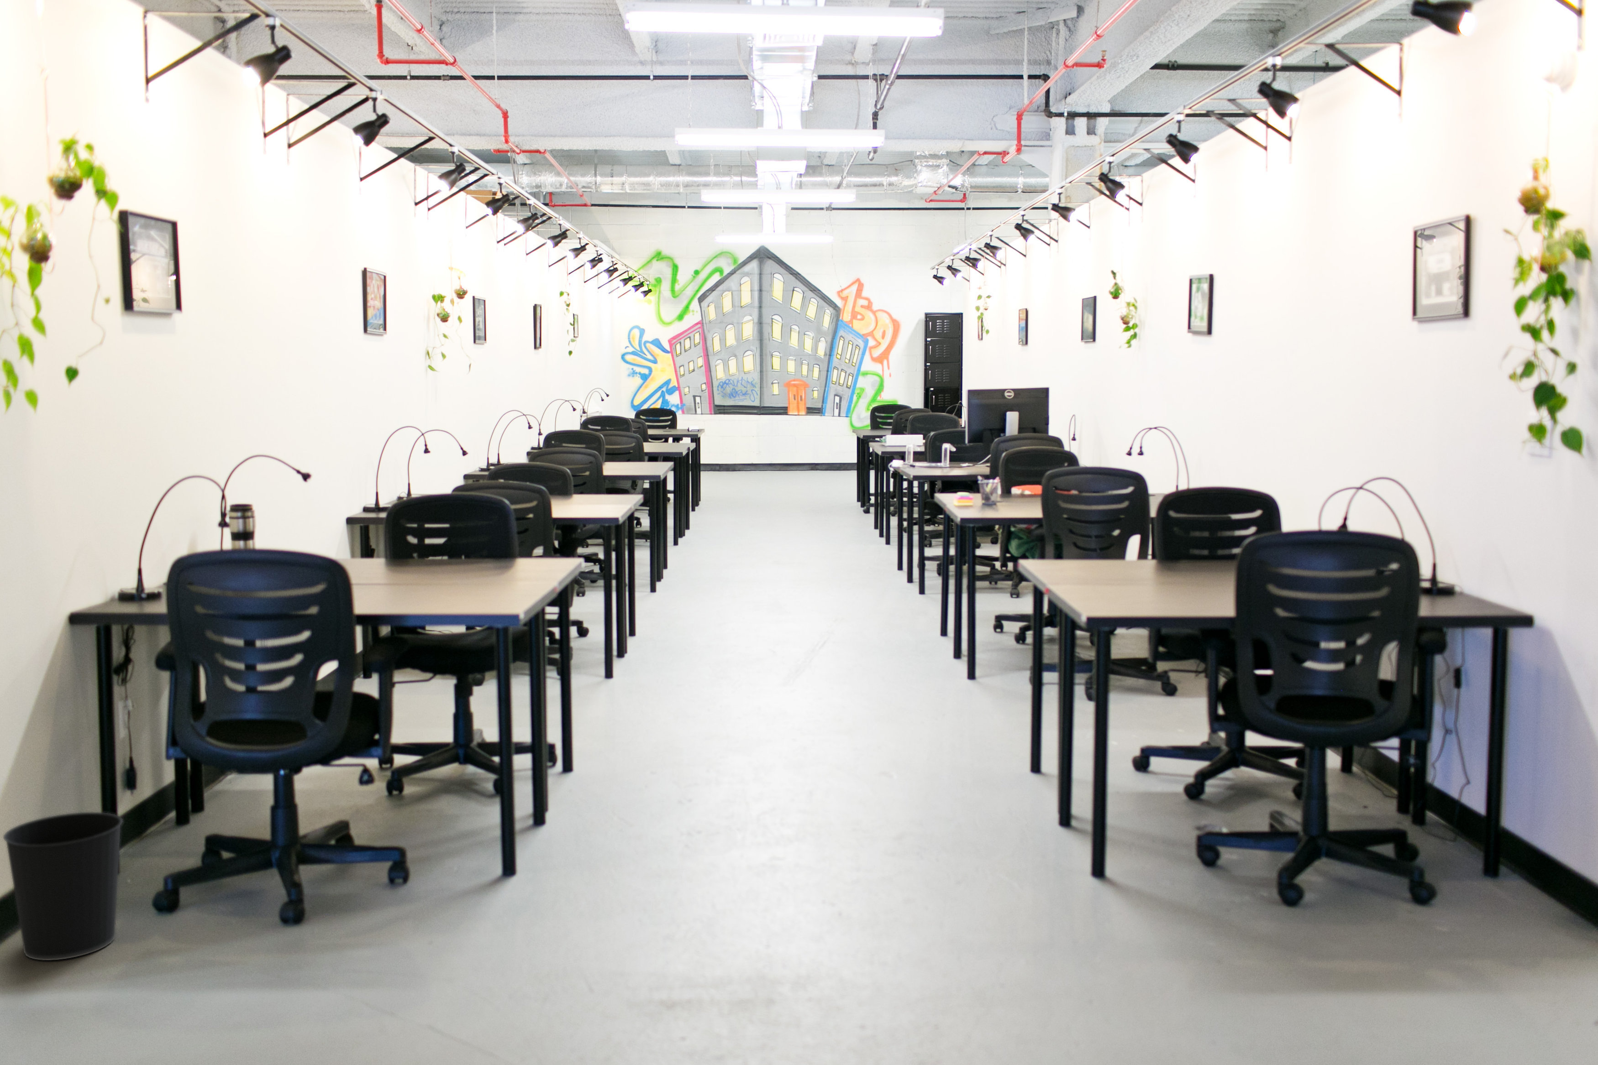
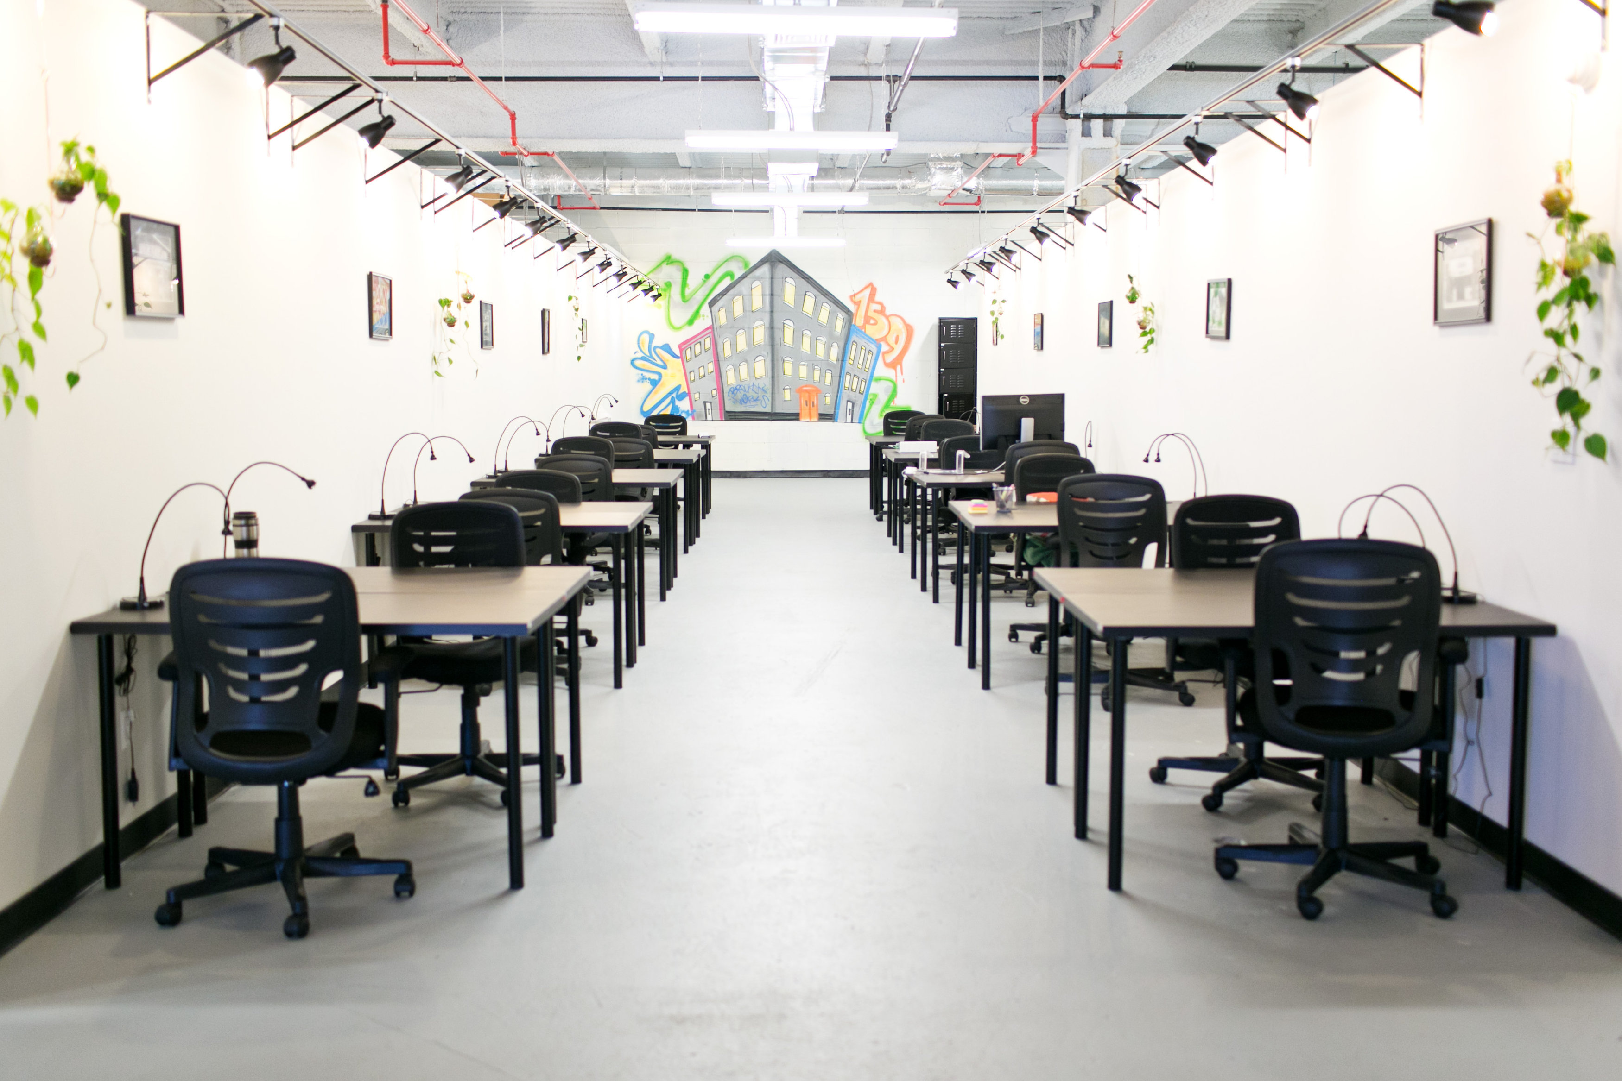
- wastebasket [2,812,124,960]
